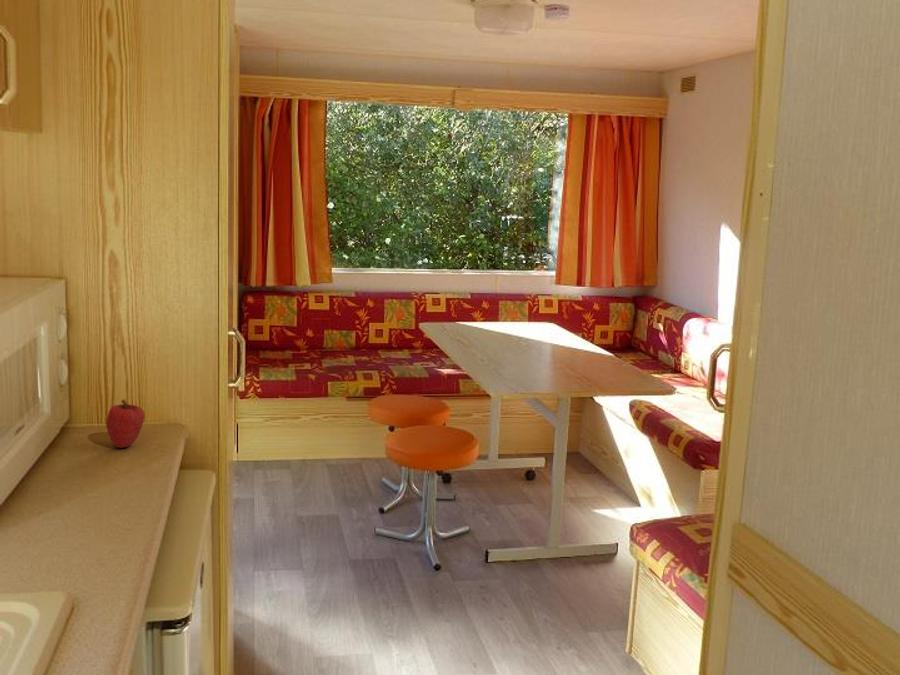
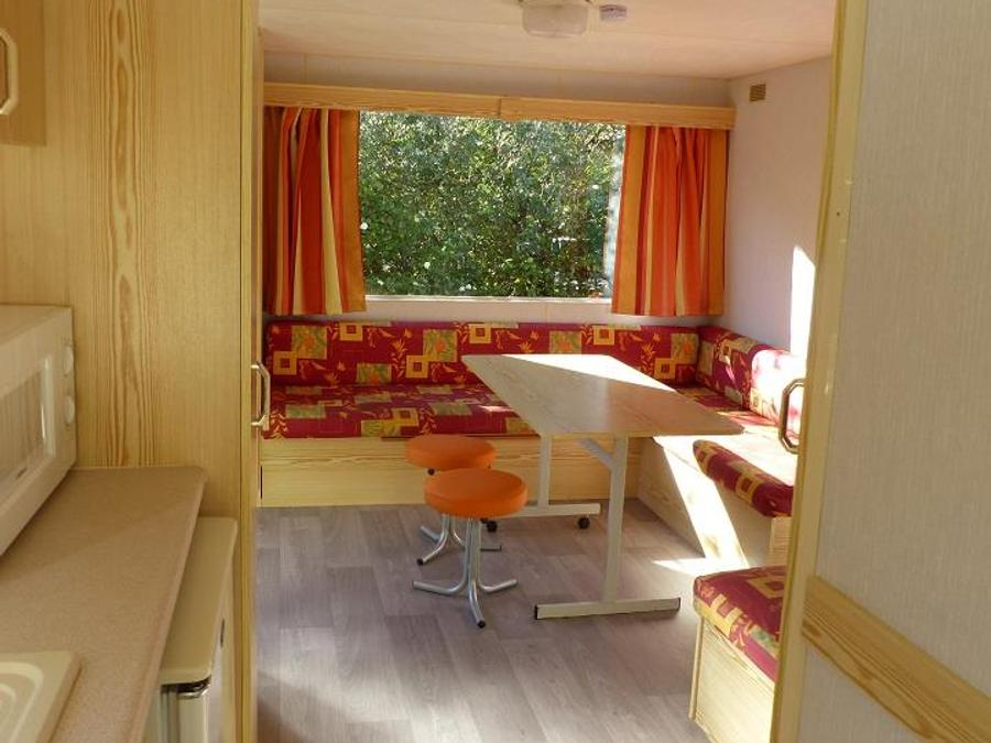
- apple [105,398,146,449]
